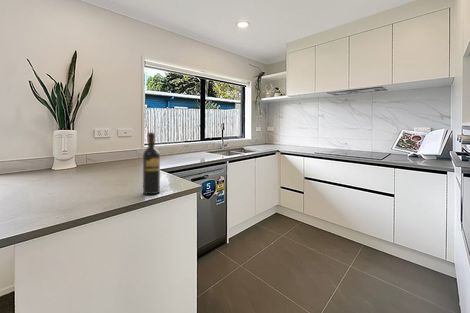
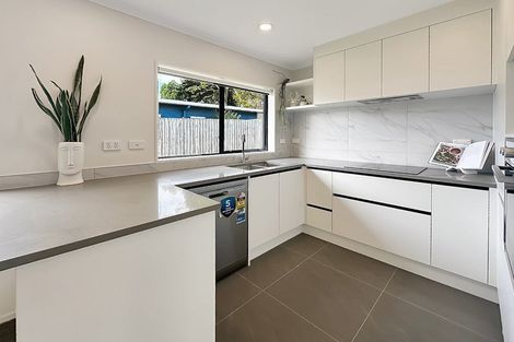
- wine bottle [142,131,161,195]
